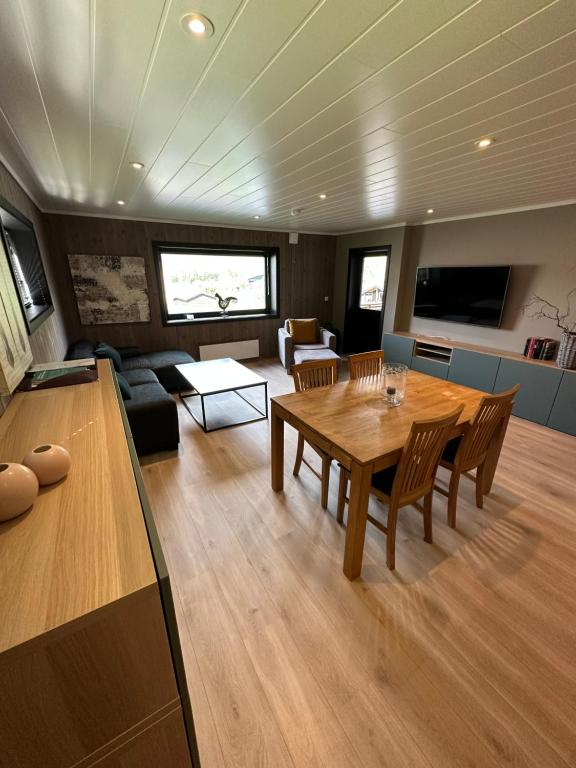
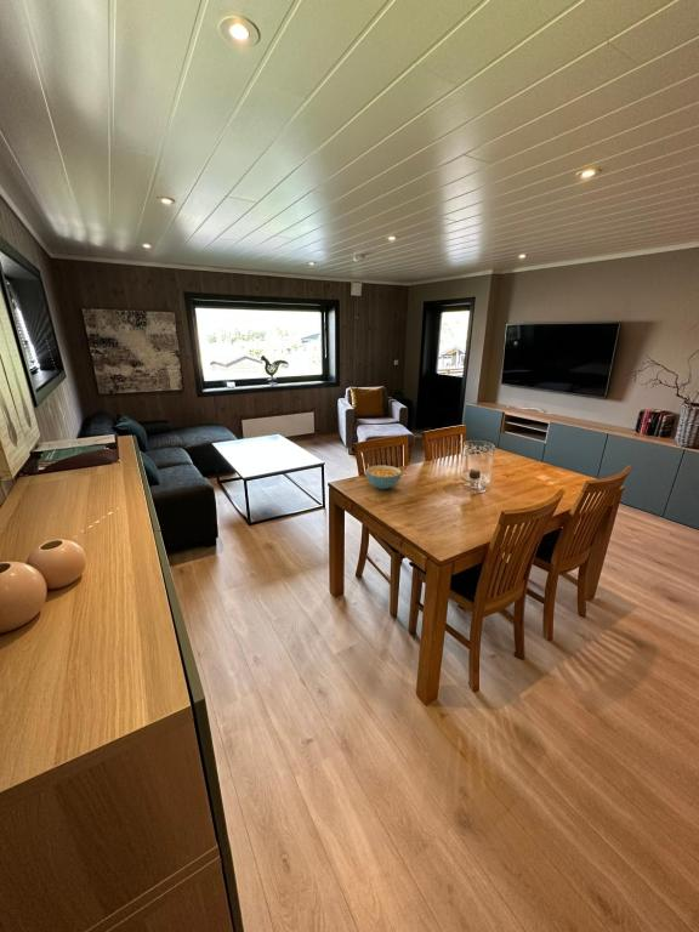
+ cereal bowl [364,464,403,490]
